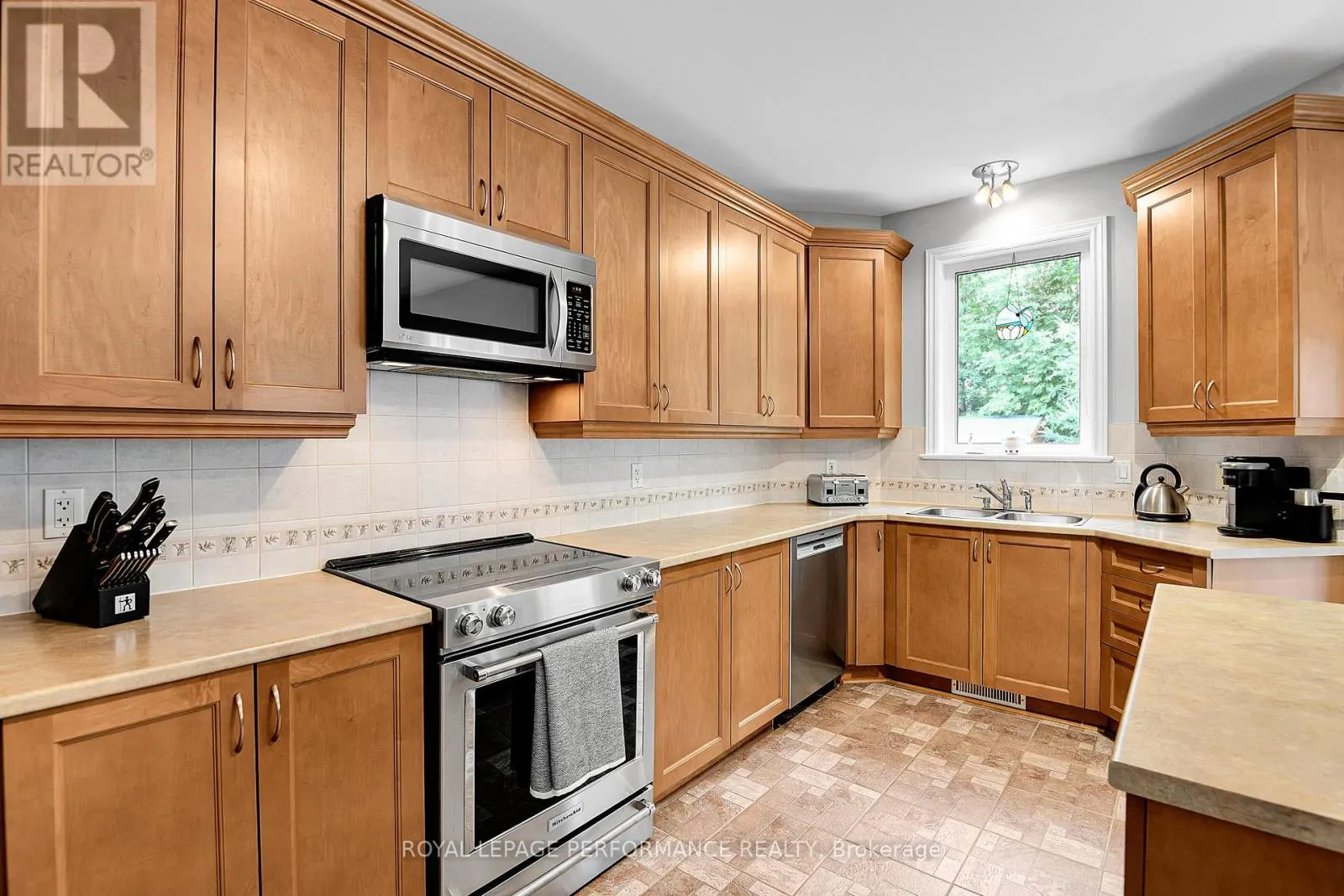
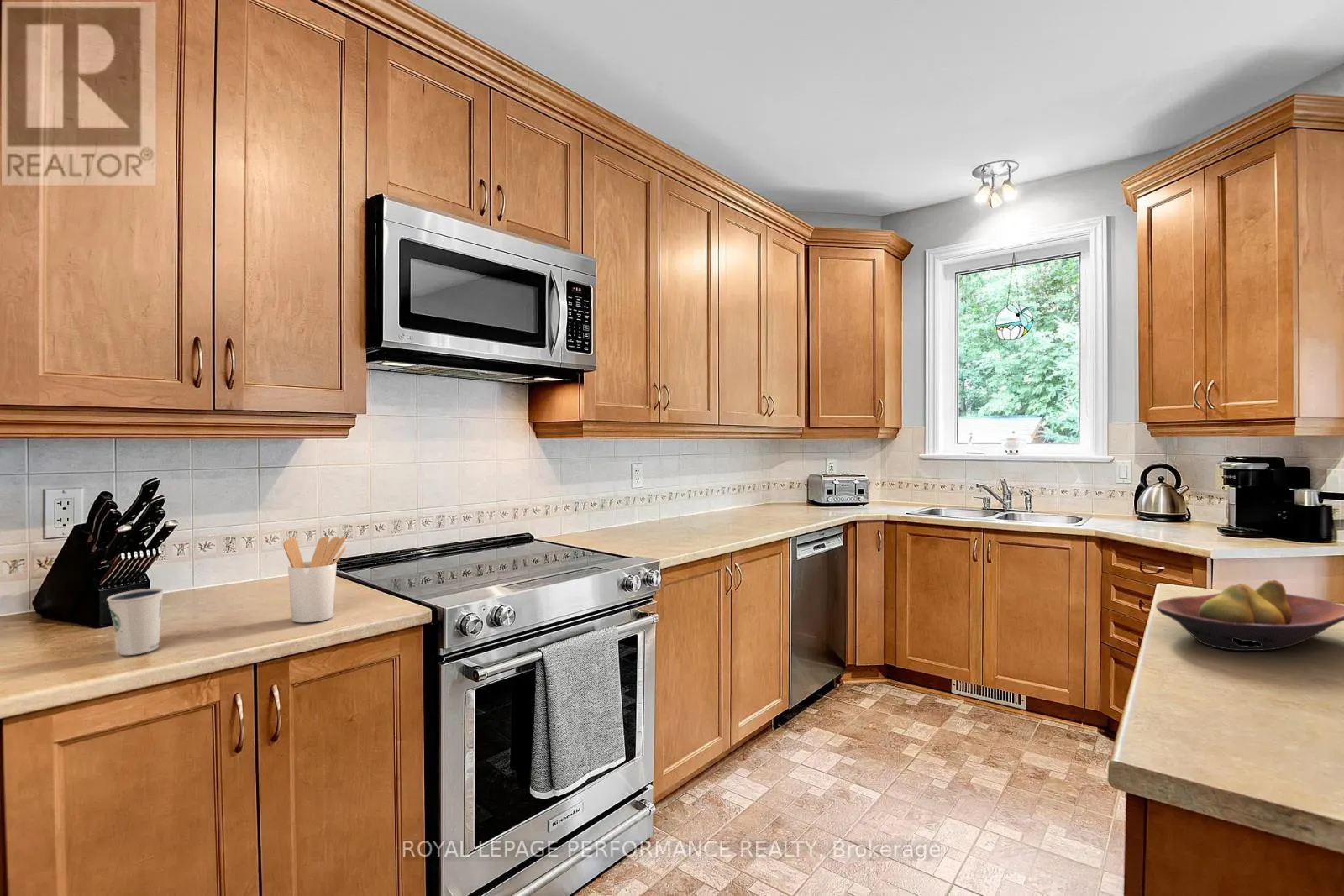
+ utensil holder [282,536,347,623]
+ fruit bowl [1155,579,1344,652]
+ dixie cup [106,588,165,656]
